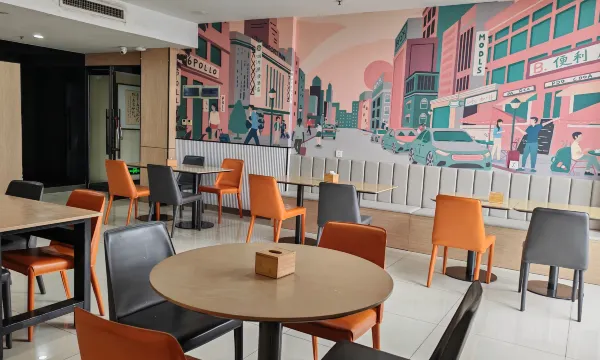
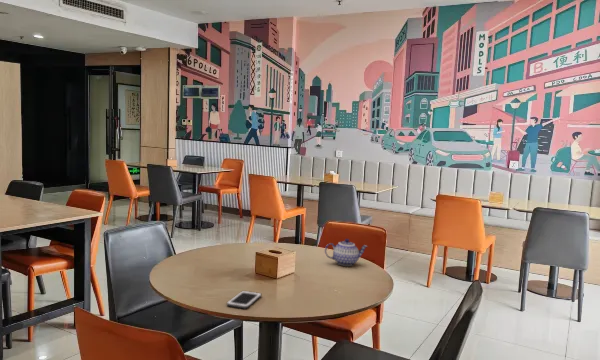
+ cell phone [226,290,262,309]
+ teapot [324,238,369,267]
